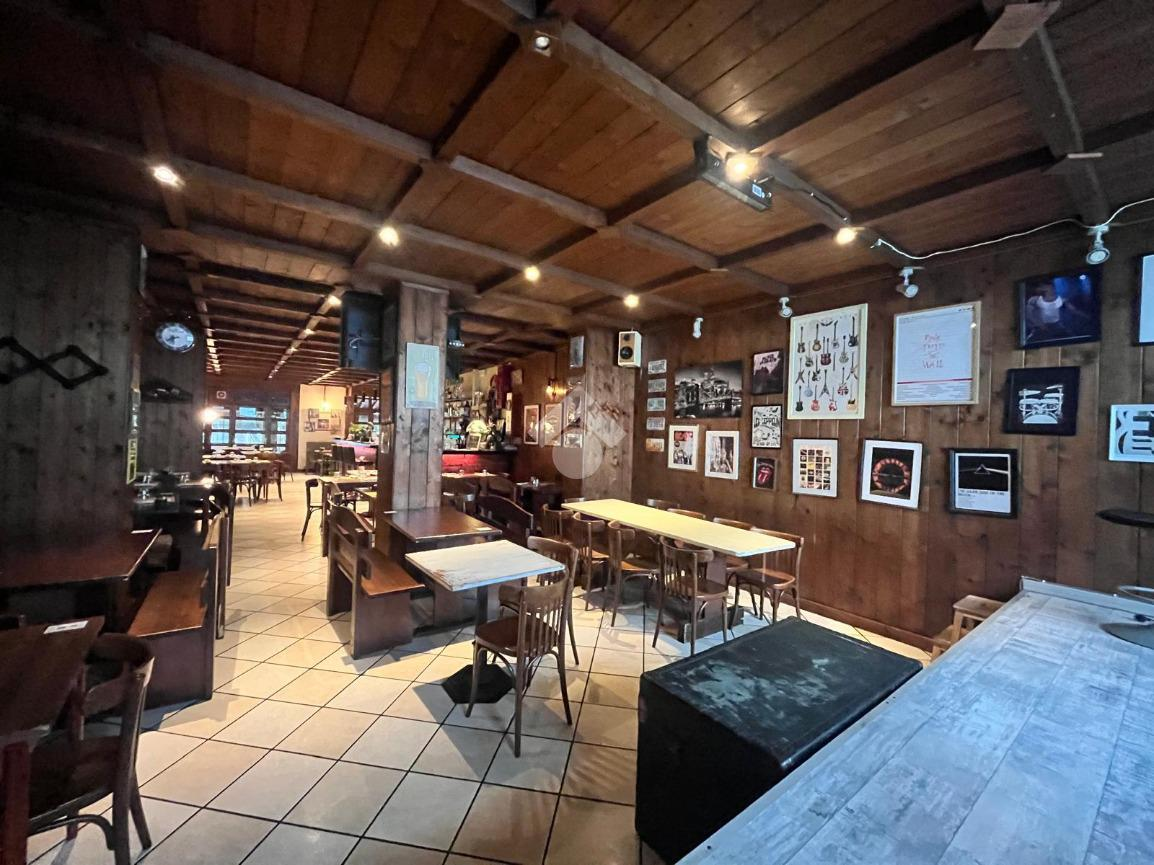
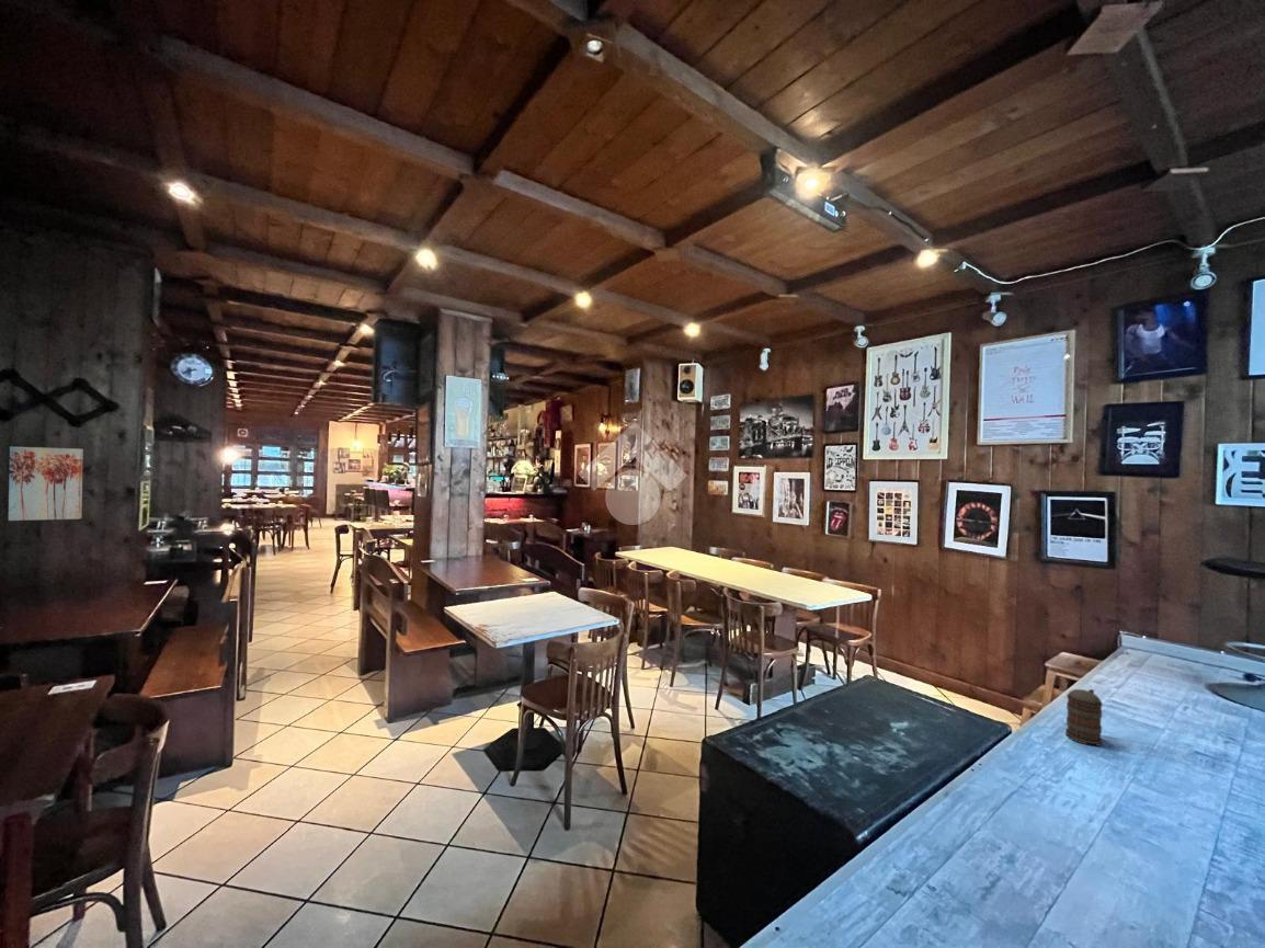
+ wall art [8,446,84,522]
+ beer mug [1064,688,1104,747]
